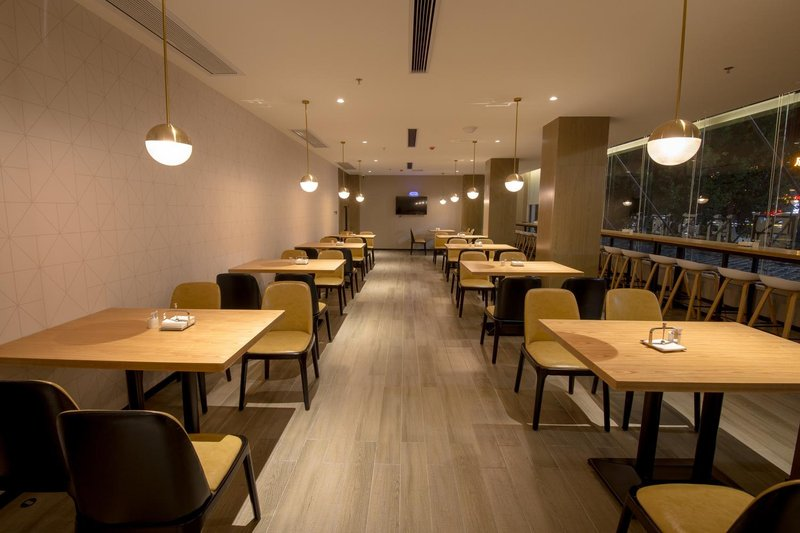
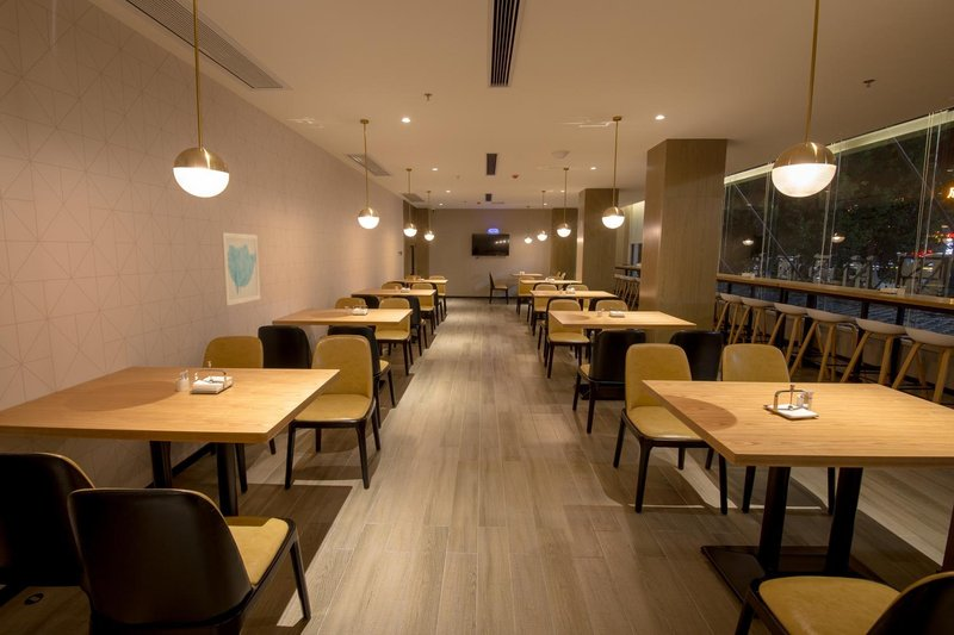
+ wall art [221,231,261,307]
